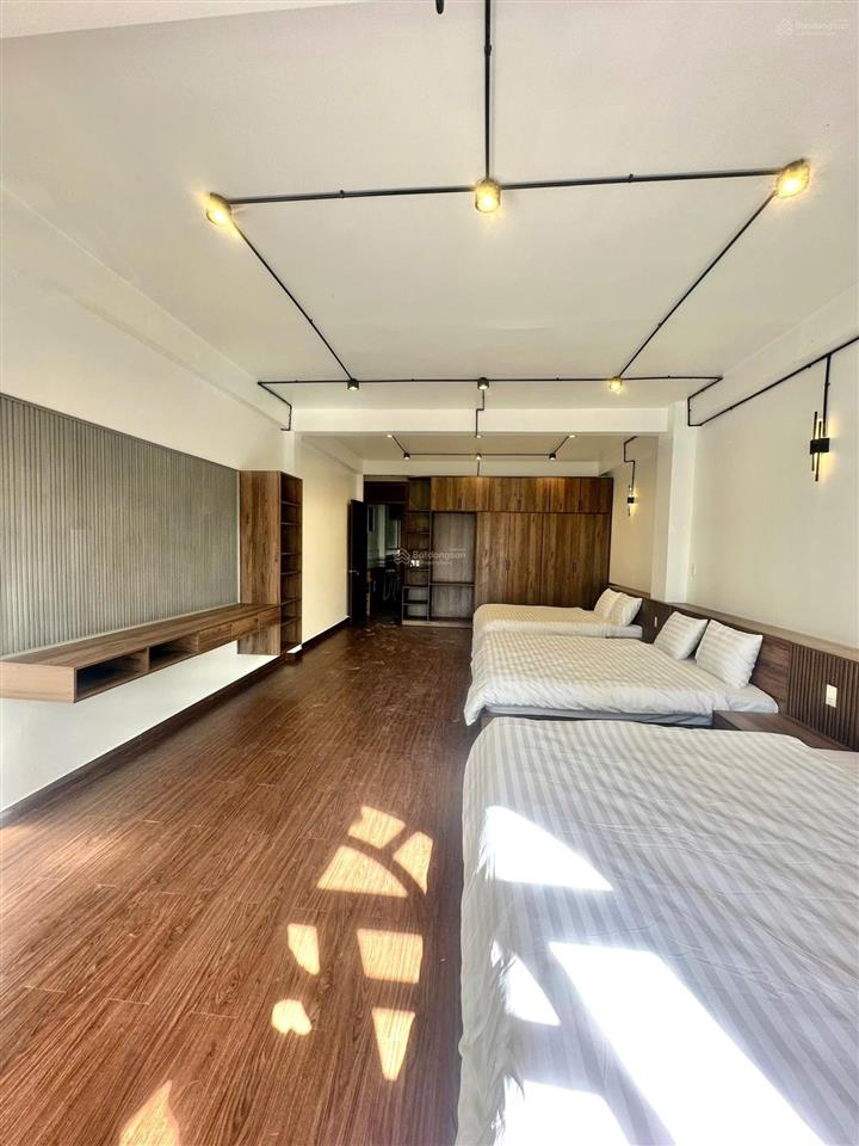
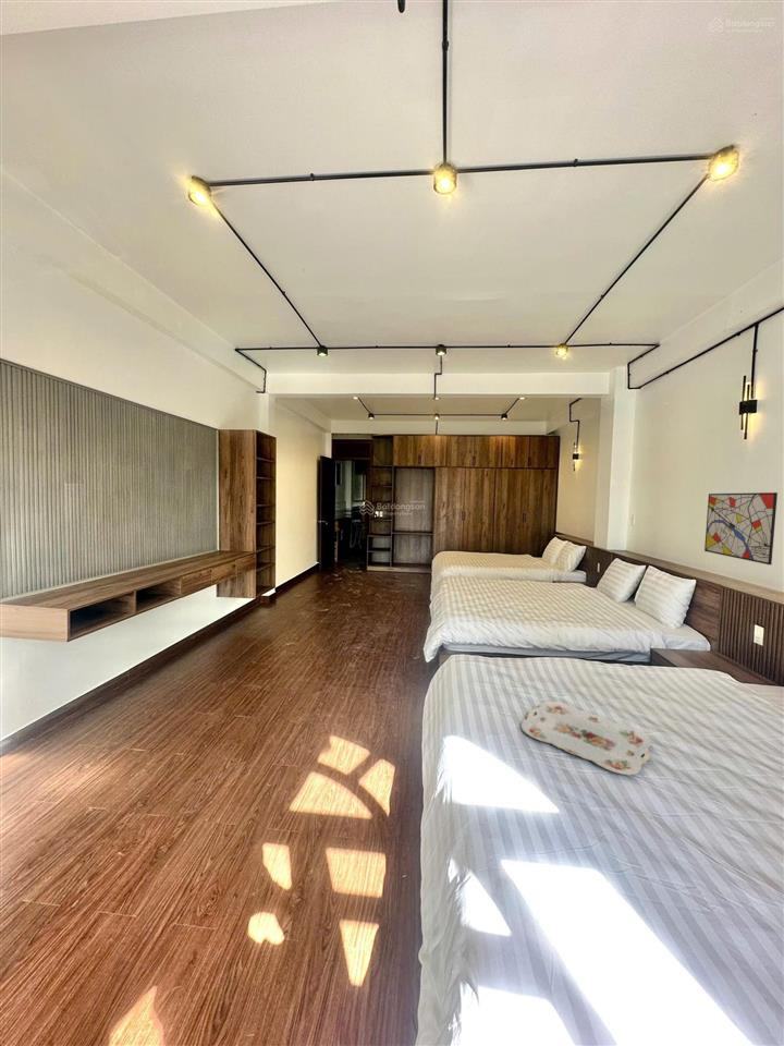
+ wall art [703,491,779,565]
+ serving tray [520,701,652,776]
